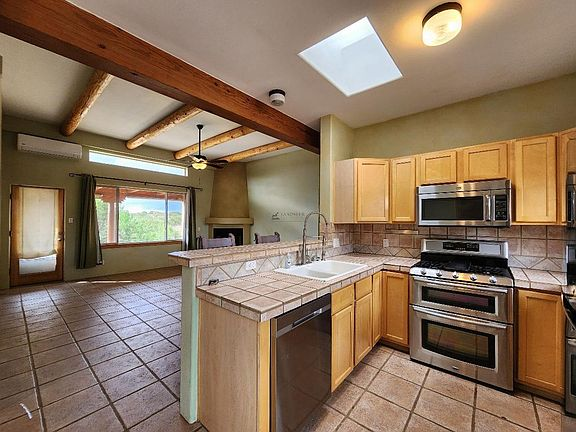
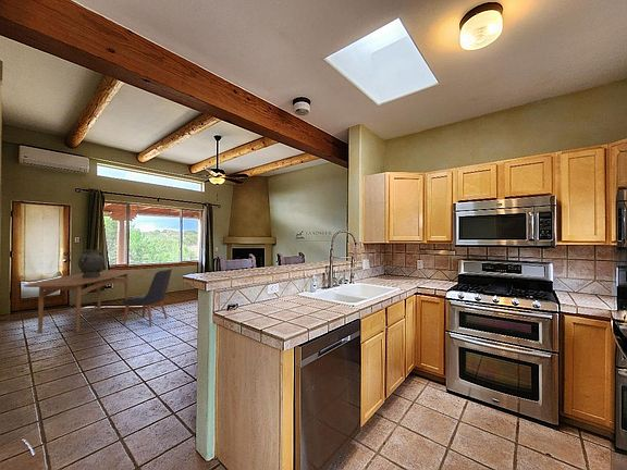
+ decorative urn [77,249,106,277]
+ dining table [23,269,137,334]
+ chair [122,268,173,327]
